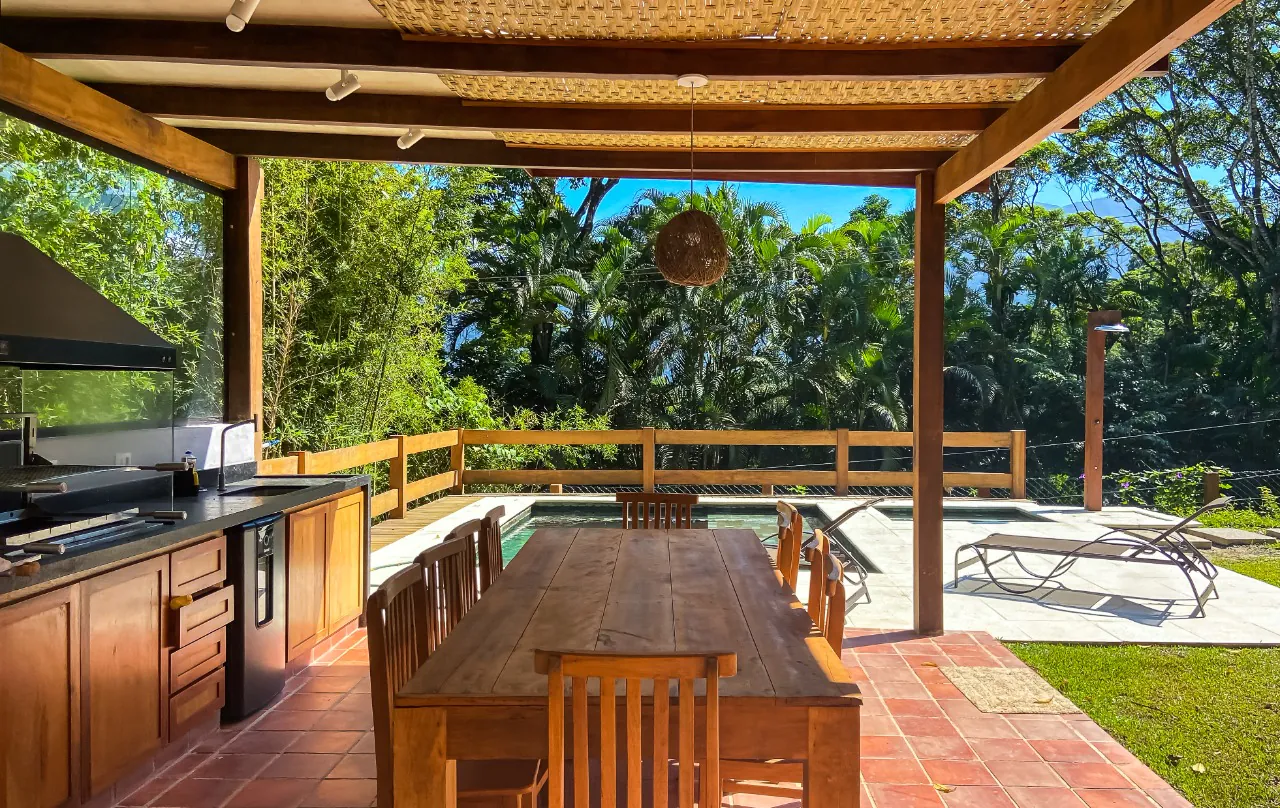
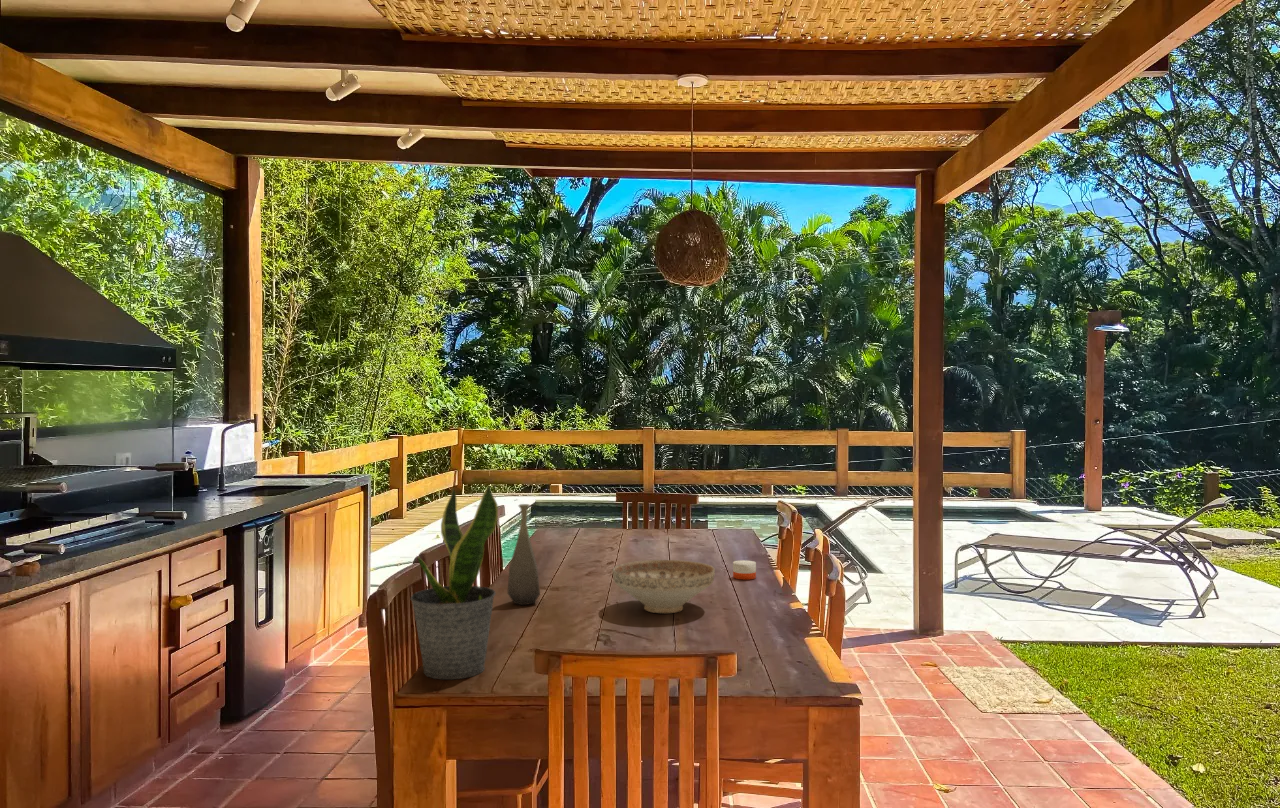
+ decorative bowl [612,559,716,614]
+ bottle [506,503,541,606]
+ potted plant [409,484,499,680]
+ candle [732,559,757,581]
